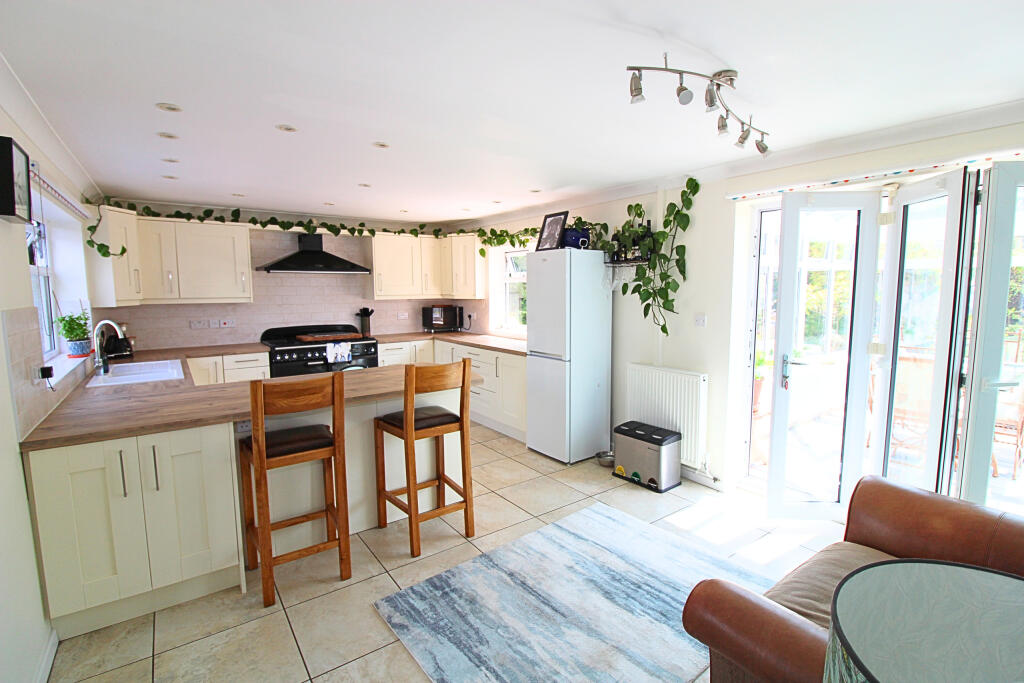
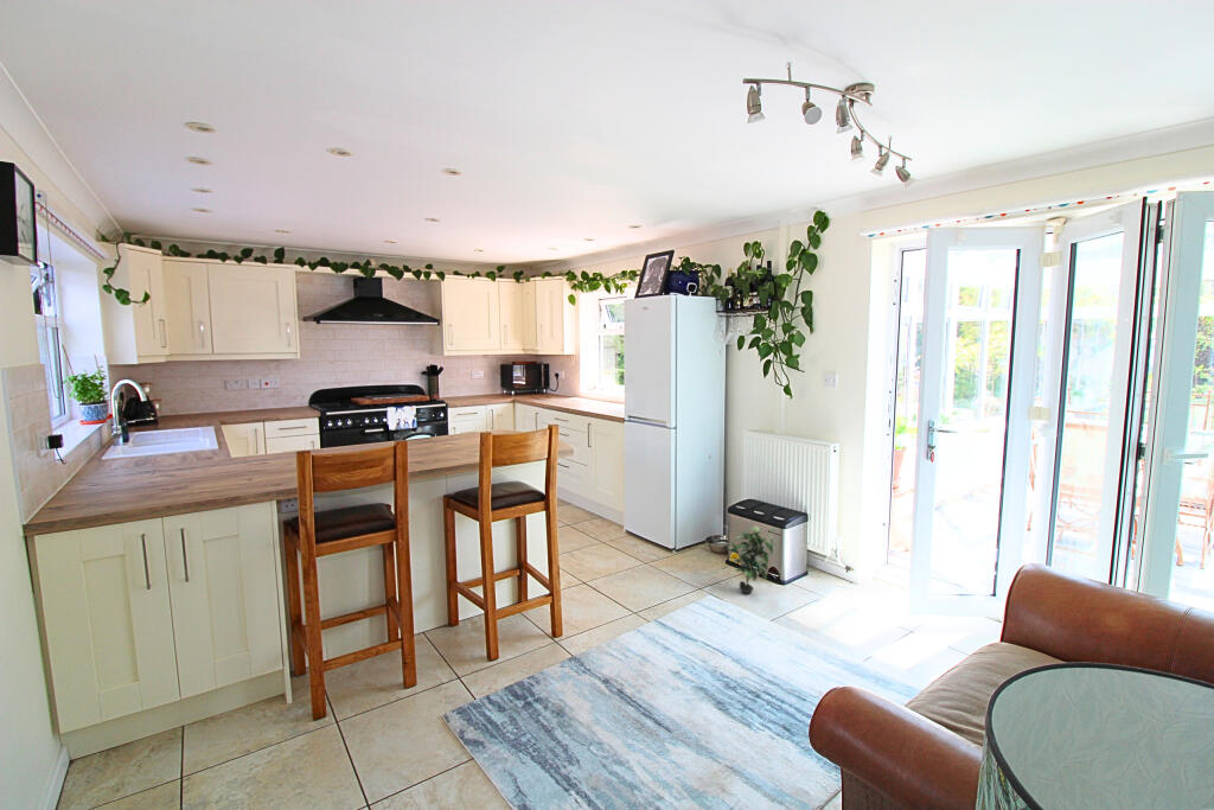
+ potted plant [726,524,779,594]
